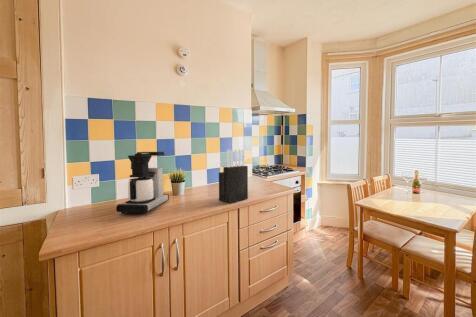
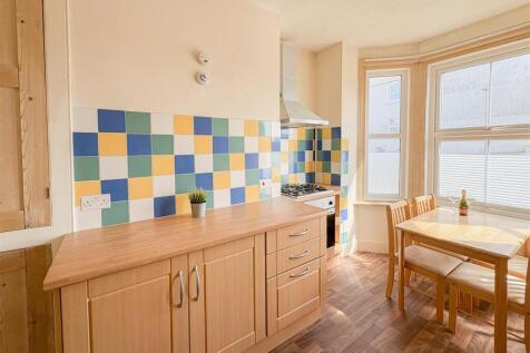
- coffee maker [115,151,170,215]
- knife block [218,148,249,204]
